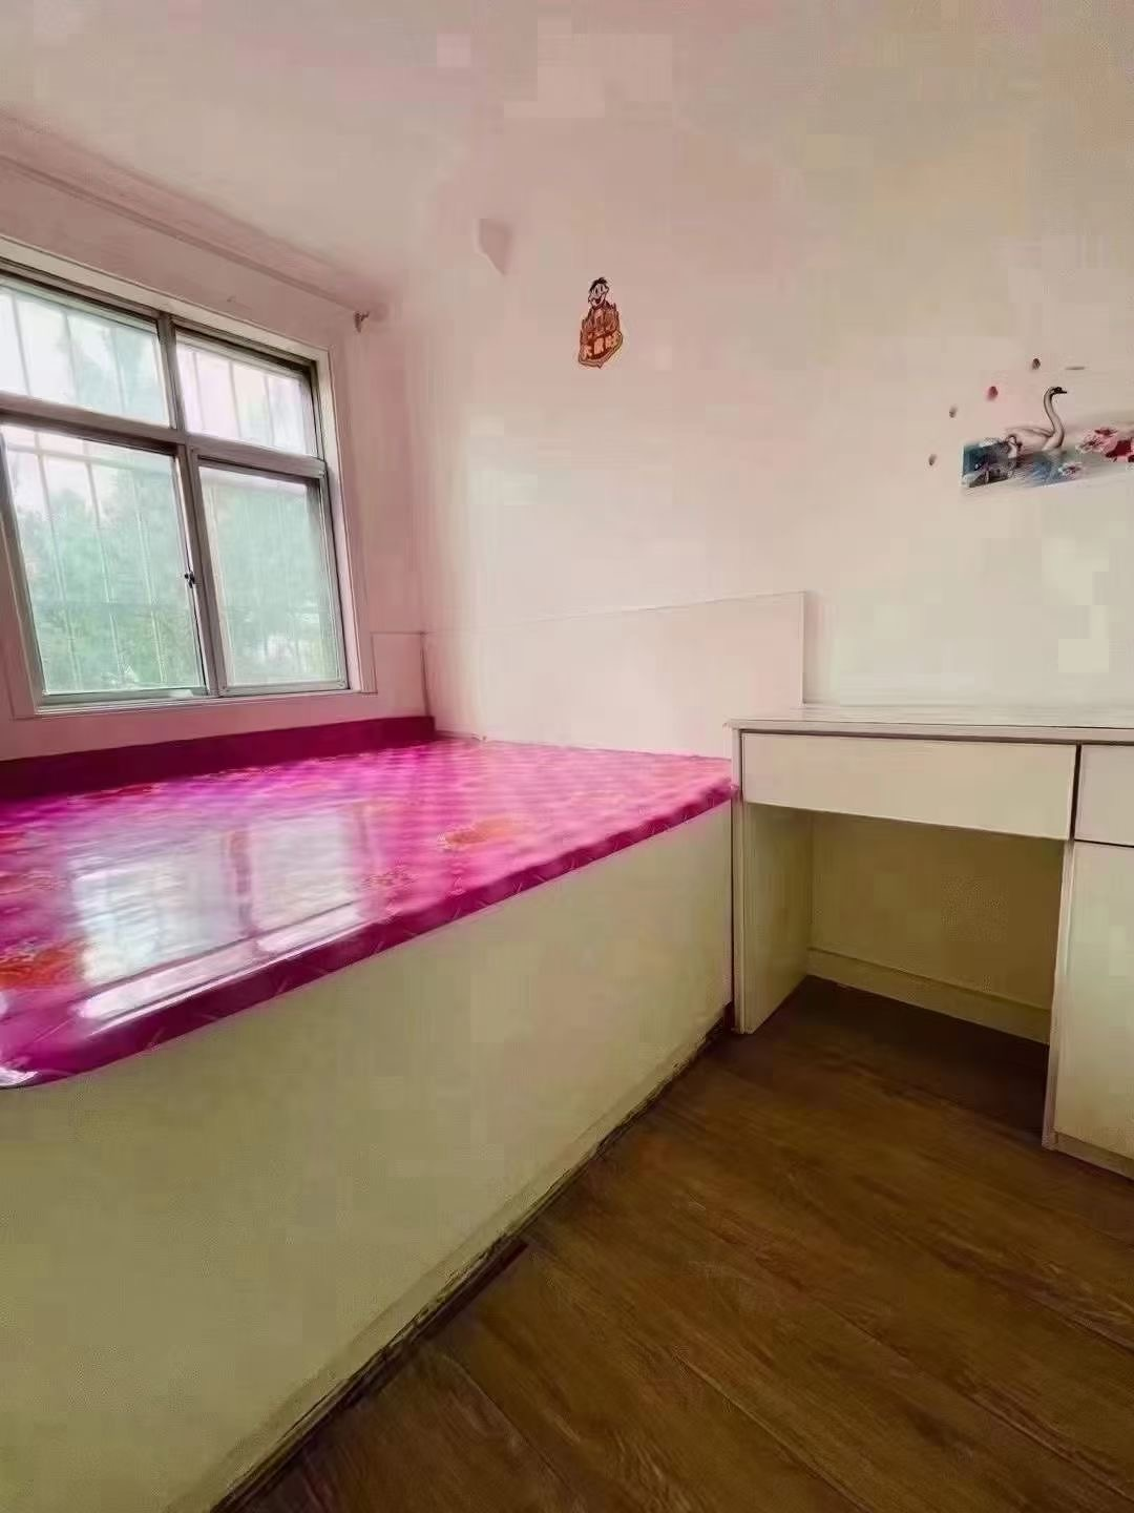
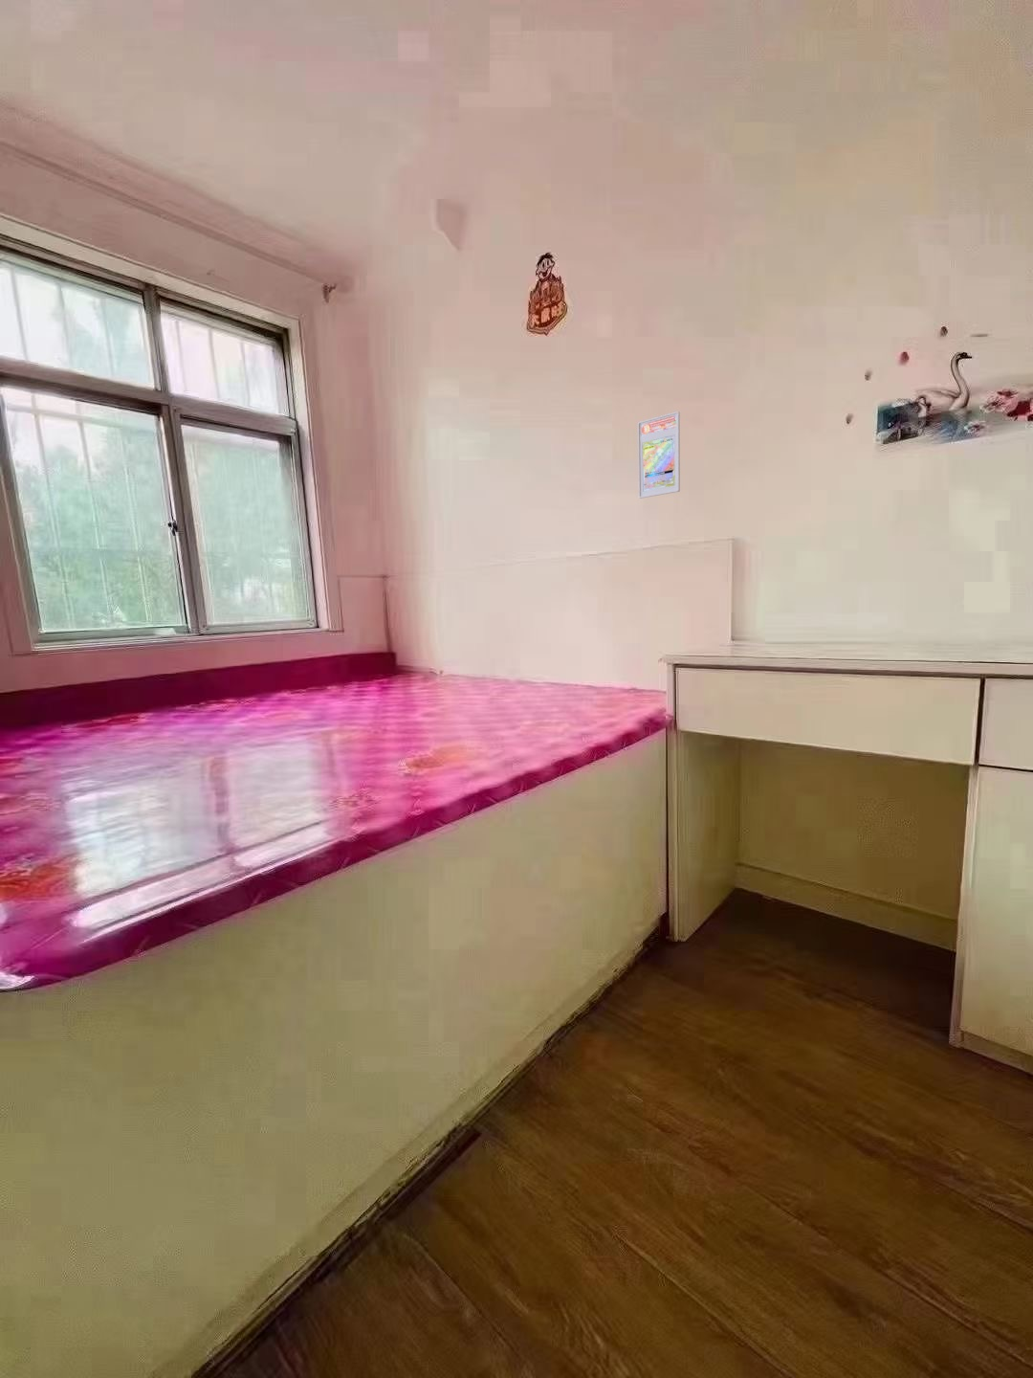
+ trading card display case [637,410,681,499]
